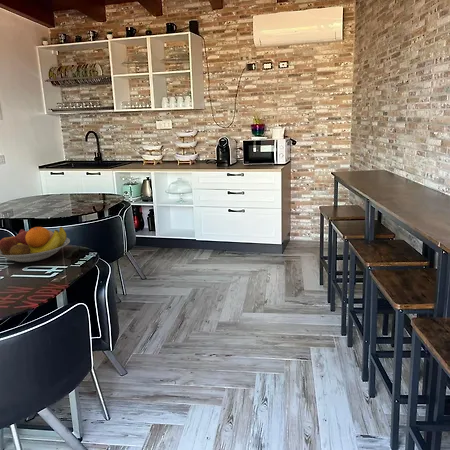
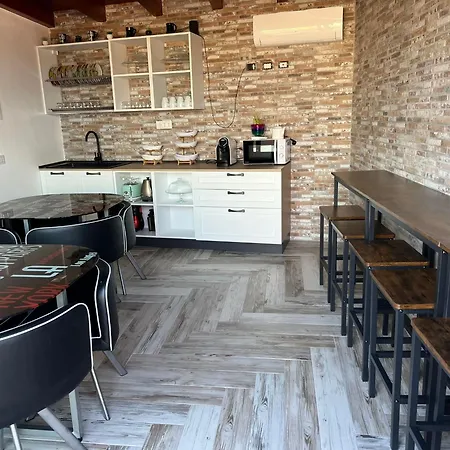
- fruit bowl [0,226,71,263]
